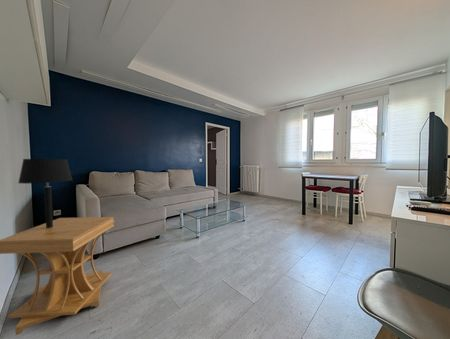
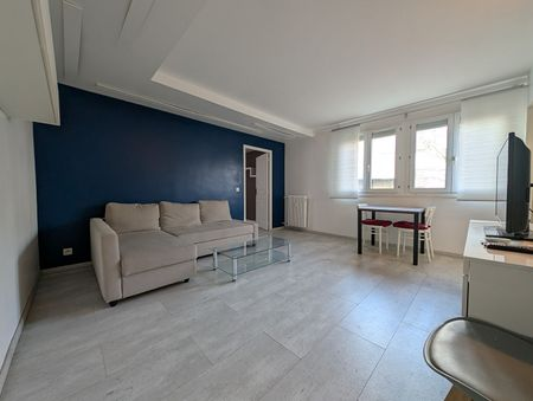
- table lamp [17,158,73,228]
- side table [0,216,115,336]
